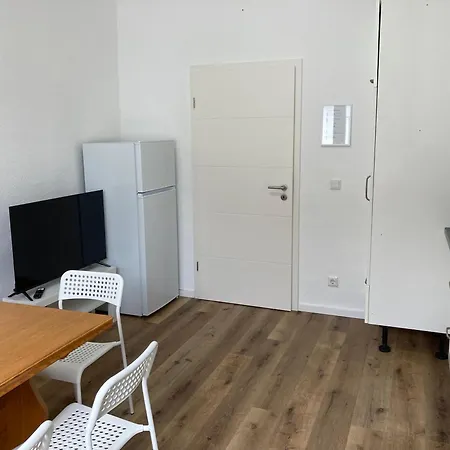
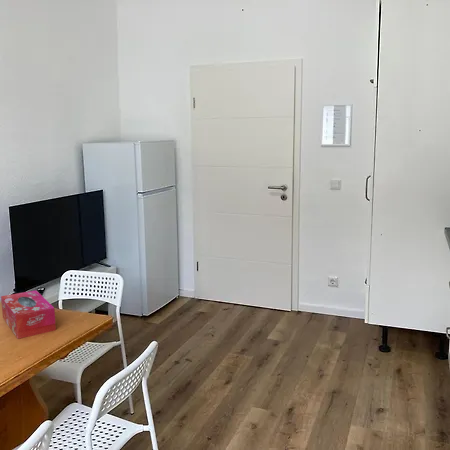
+ tissue box [0,289,57,340]
